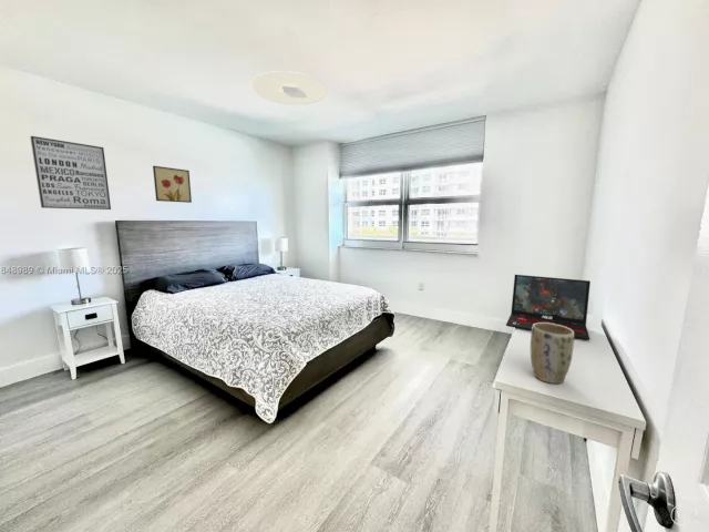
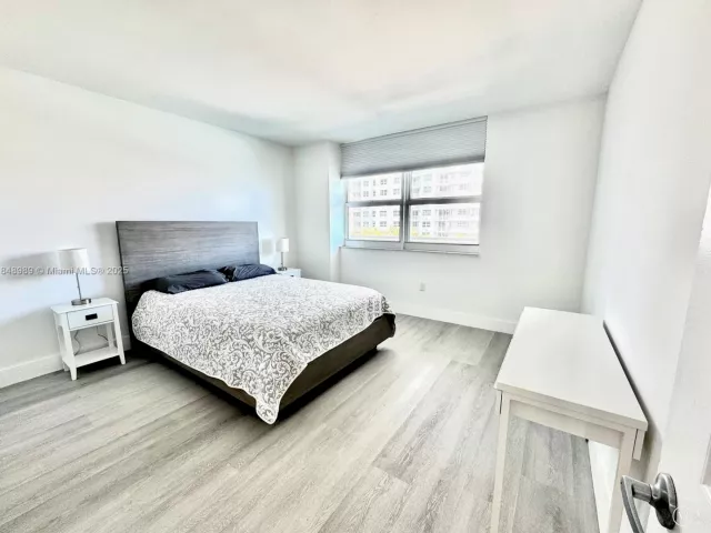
- ceiling light [250,70,328,105]
- wall art [29,135,112,211]
- wall art [152,165,193,204]
- laptop [505,274,592,341]
- plant pot [530,323,575,385]
